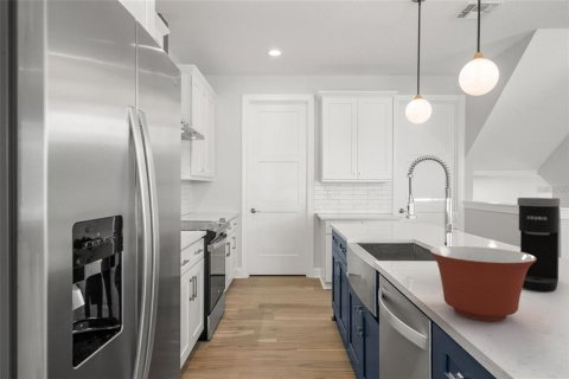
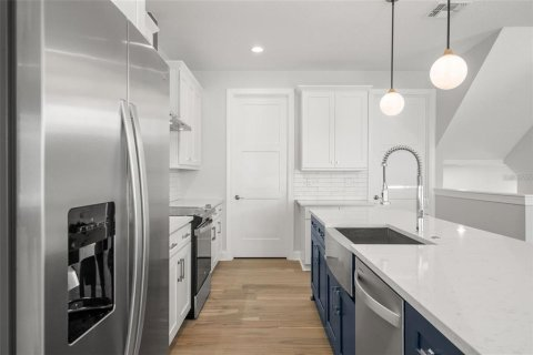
- coffee maker [517,197,561,293]
- mixing bowl [429,245,537,322]
